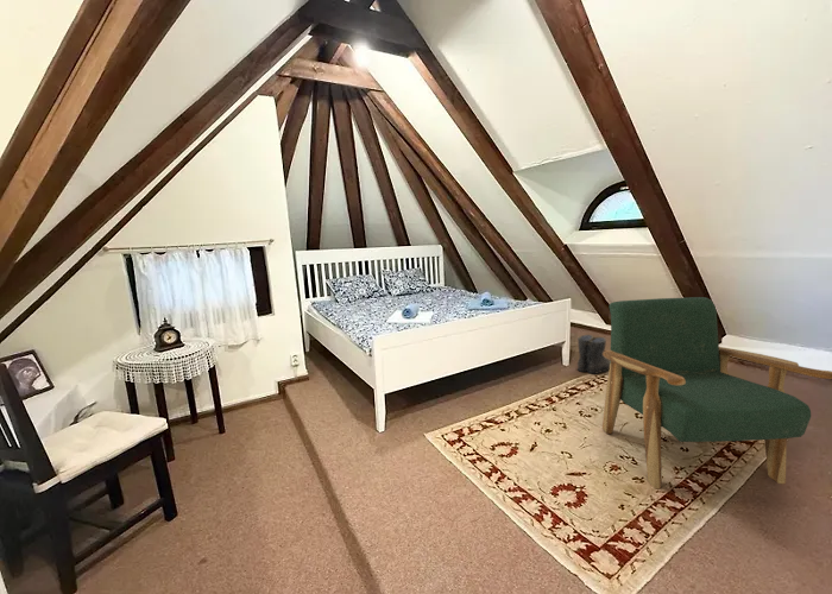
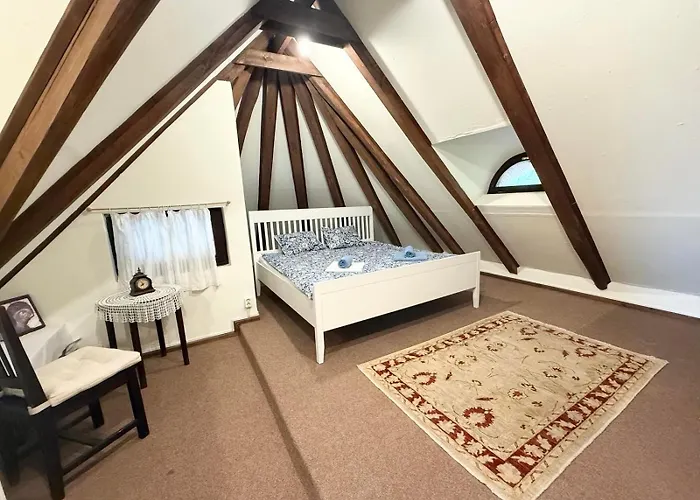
- armchair [601,296,832,489]
- boots [575,334,610,375]
